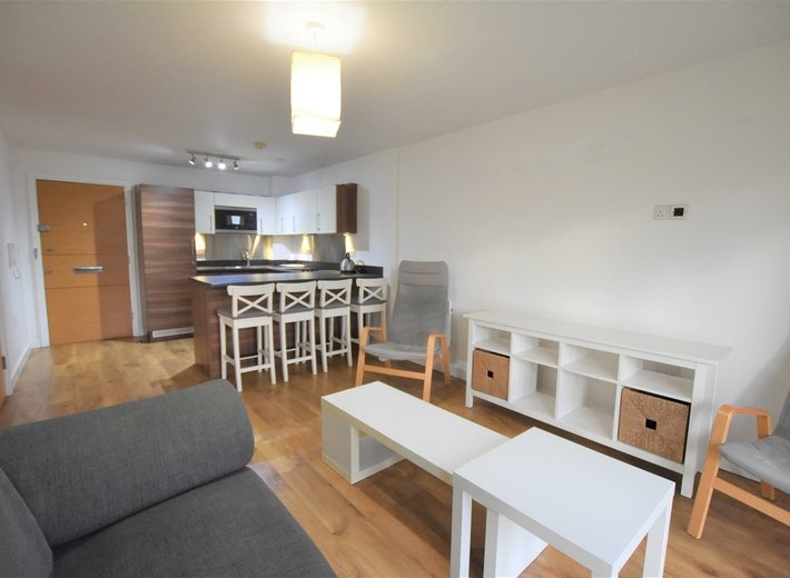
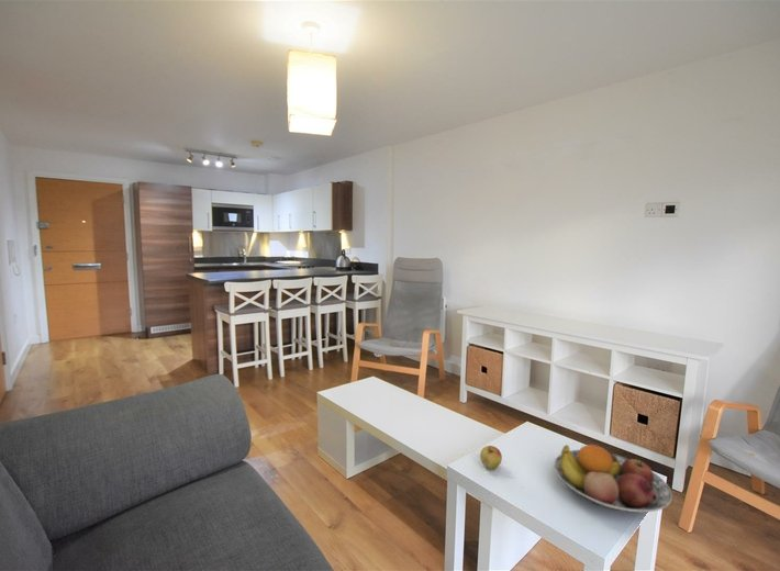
+ fruit bowl [553,444,673,513]
+ apple [479,445,503,470]
